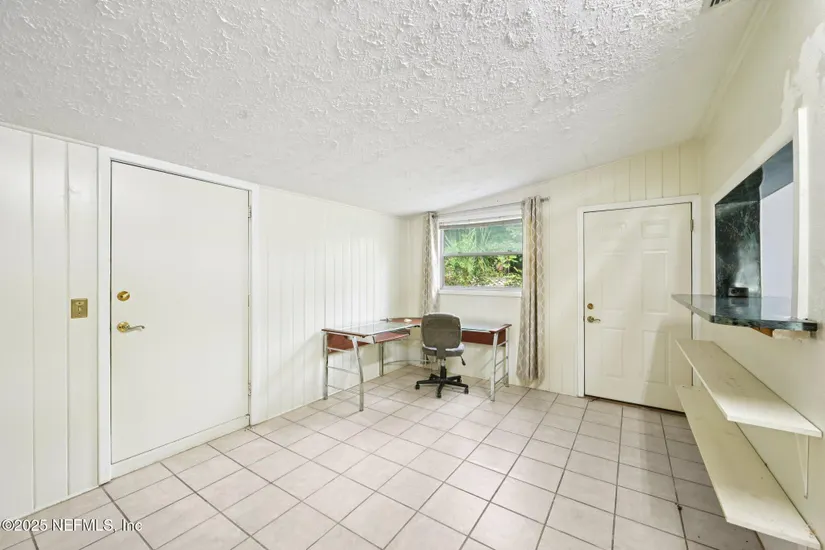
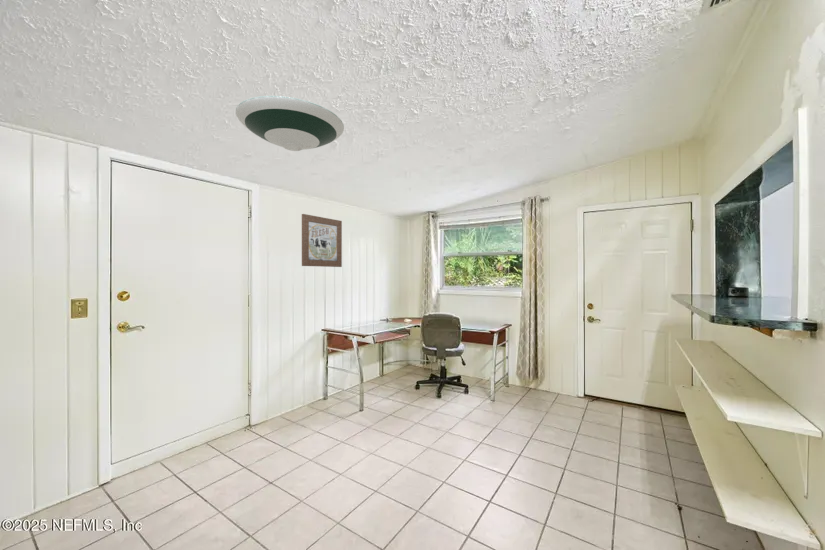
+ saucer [235,95,345,152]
+ wall art [301,213,343,268]
